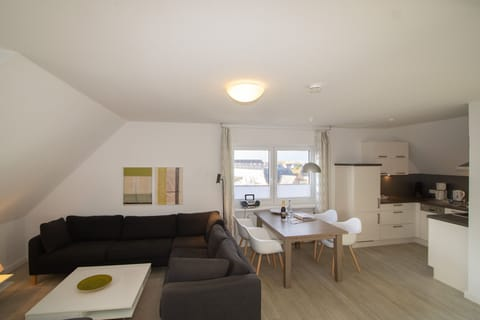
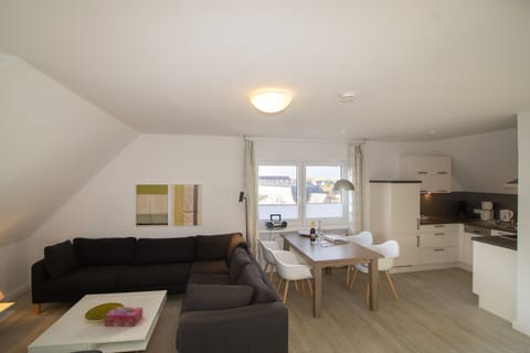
+ tissue box [104,307,144,328]
